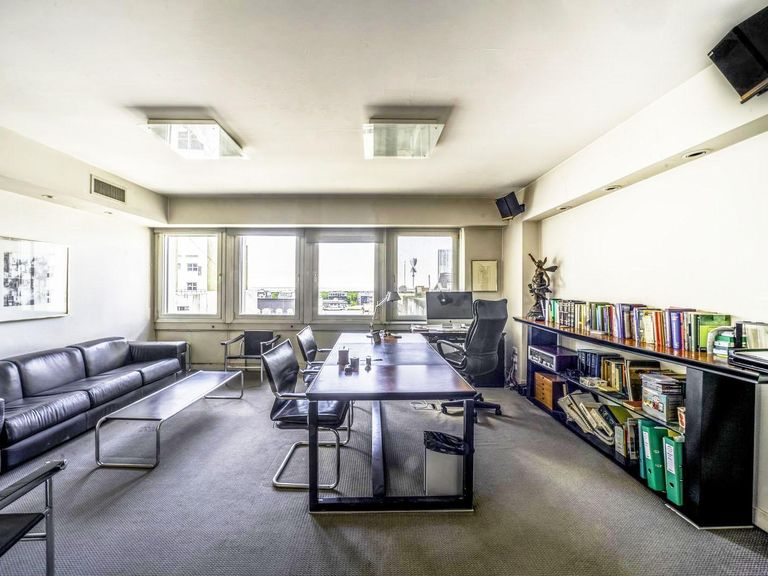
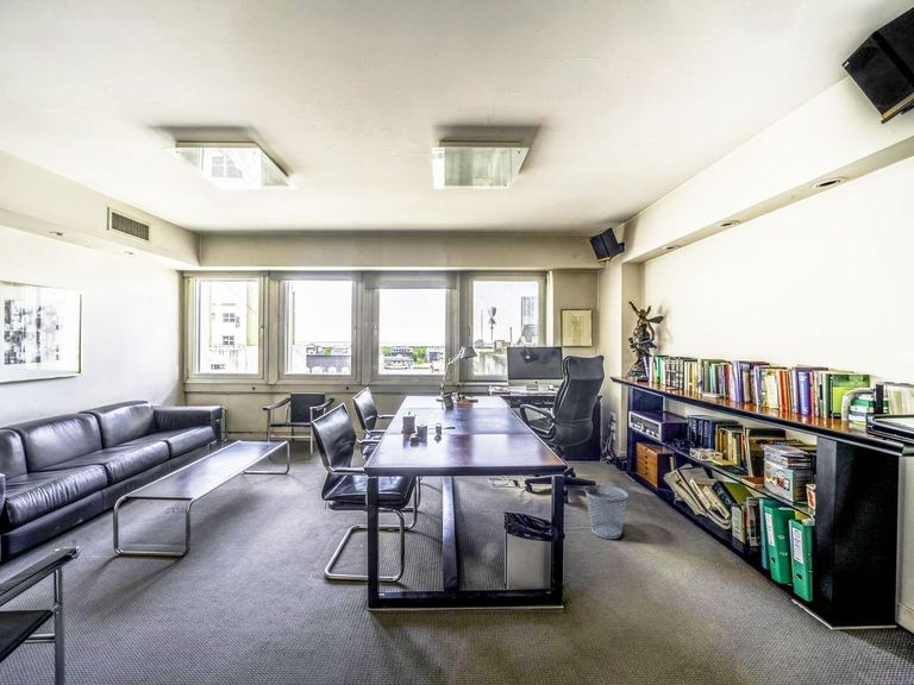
+ wastebasket [584,484,630,540]
